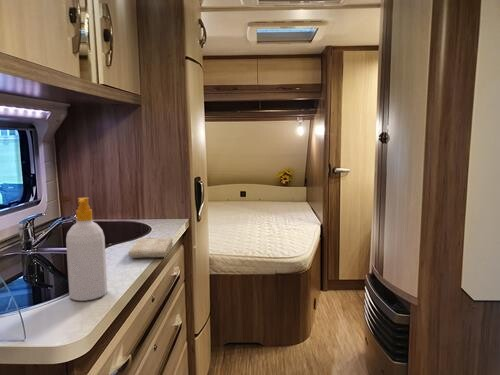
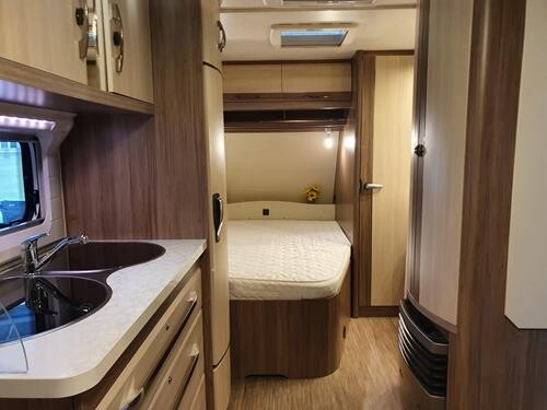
- washcloth [128,237,174,259]
- soap bottle [65,197,108,302]
